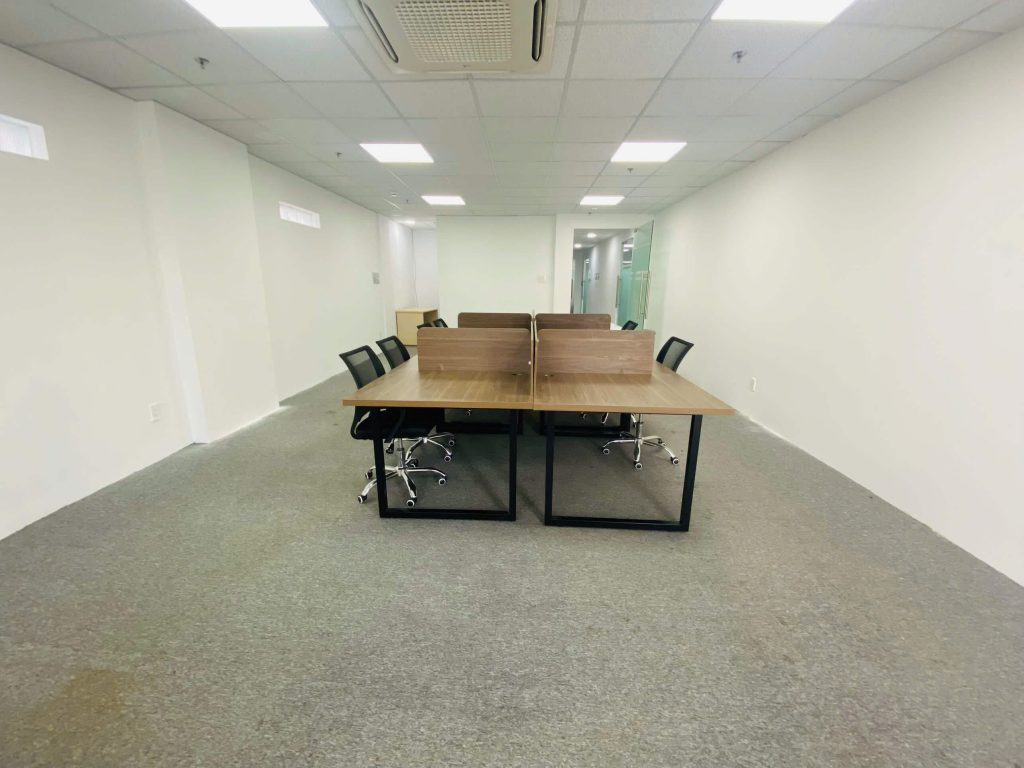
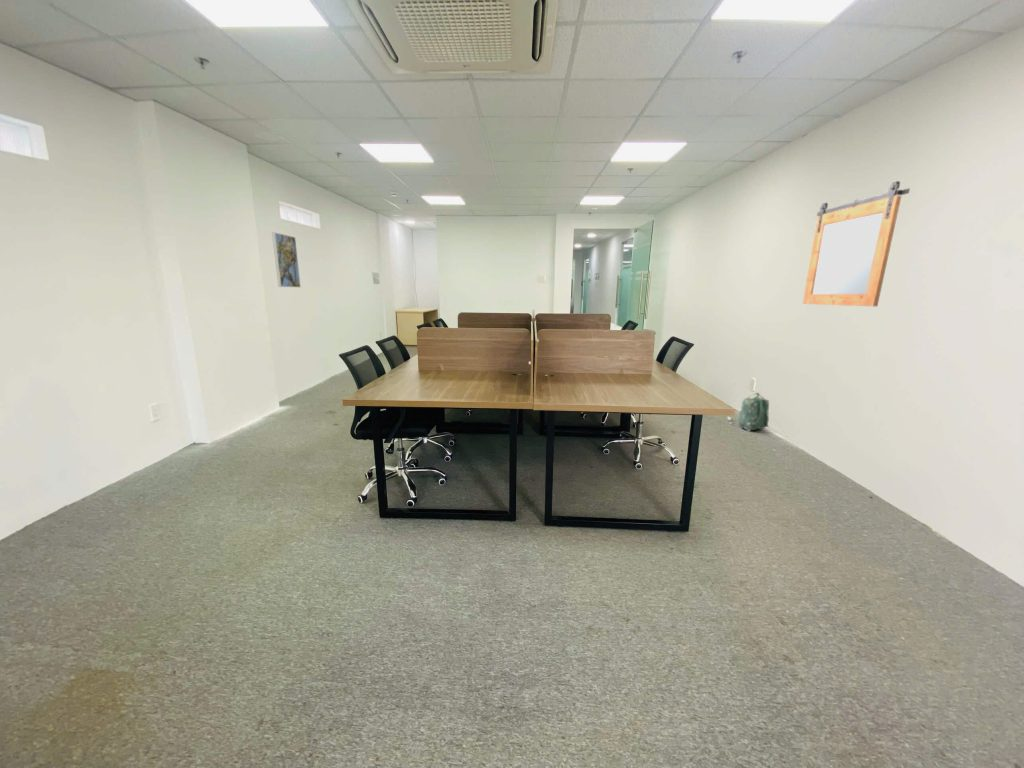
+ mirror [801,180,911,307]
+ backpack [726,392,770,433]
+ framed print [271,231,301,288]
